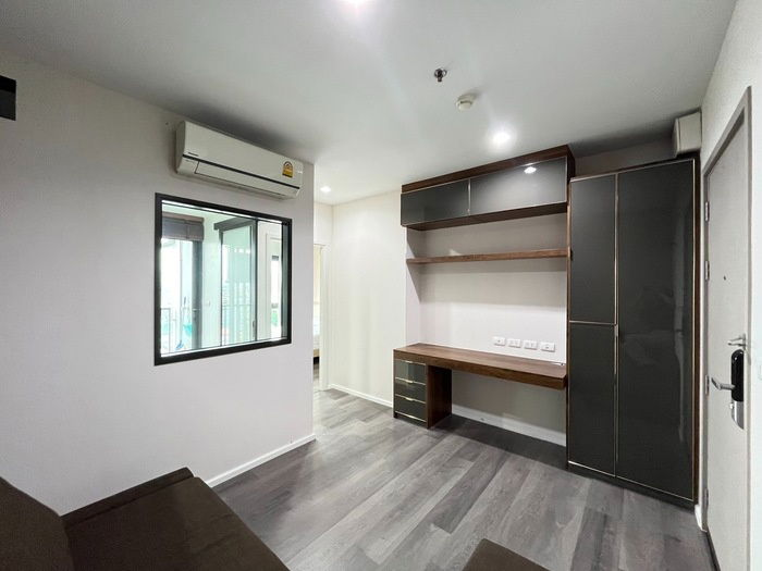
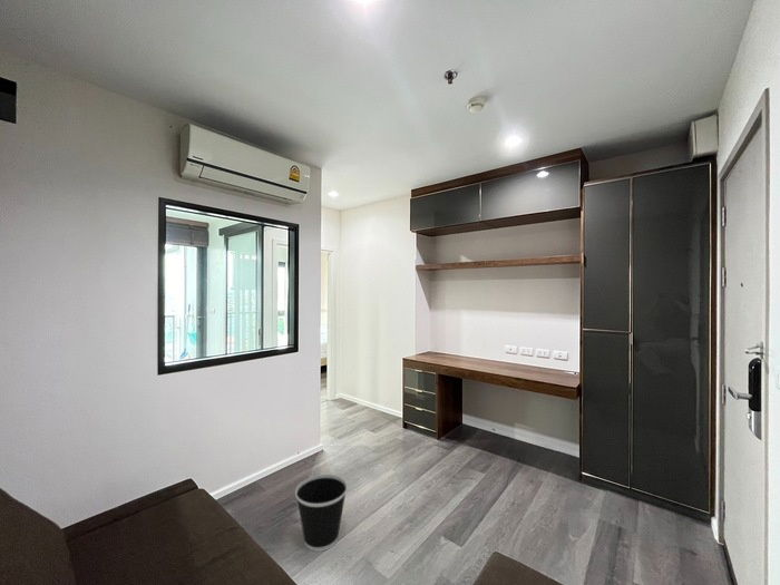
+ wastebasket [294,474,349,553]
